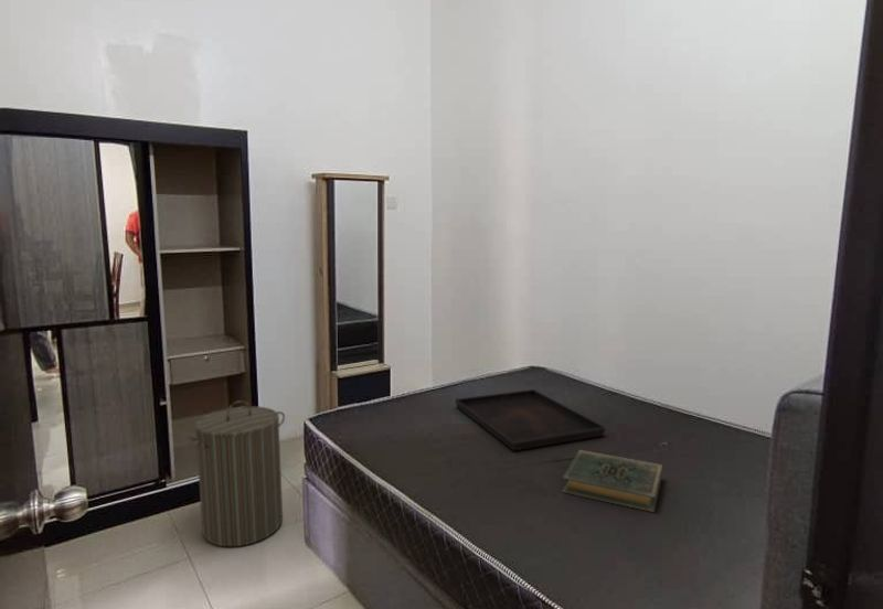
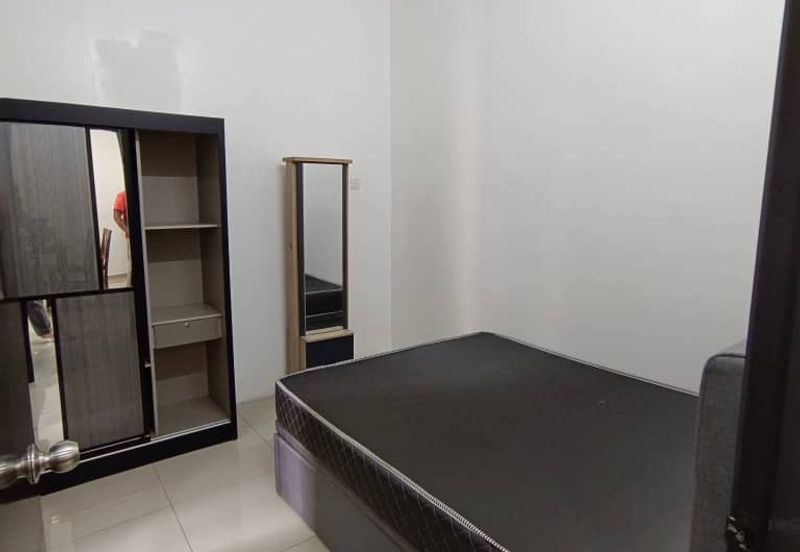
- hardback book [561,449,663,513]
- serving tray [455,388,607,451]
- laundry hamper [187,399,286,548]
